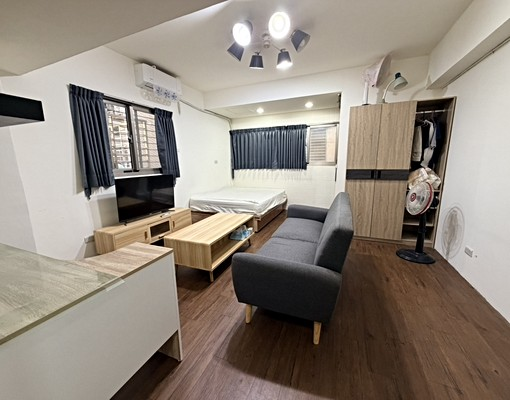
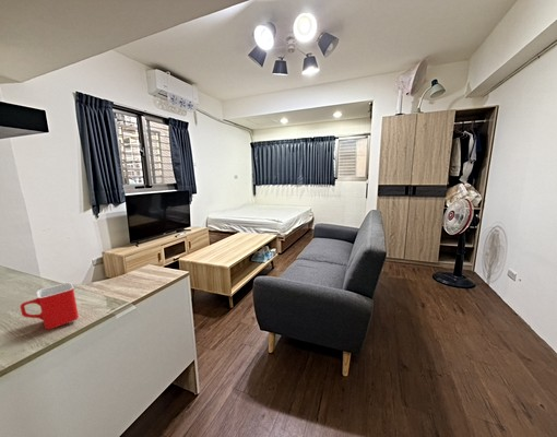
+ mug [20,282,80,331]
